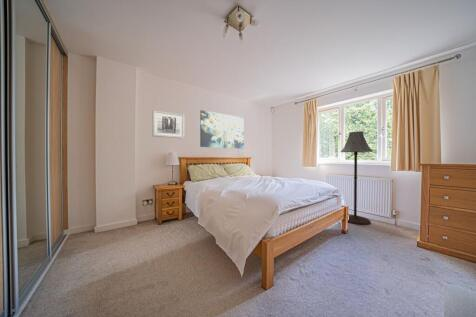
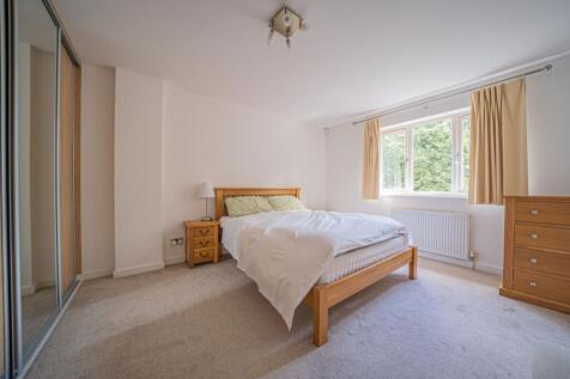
- wall art [151,109,185,140]
- floor lamp [340,130,374,226]
- wall art [199,109,245,150]
